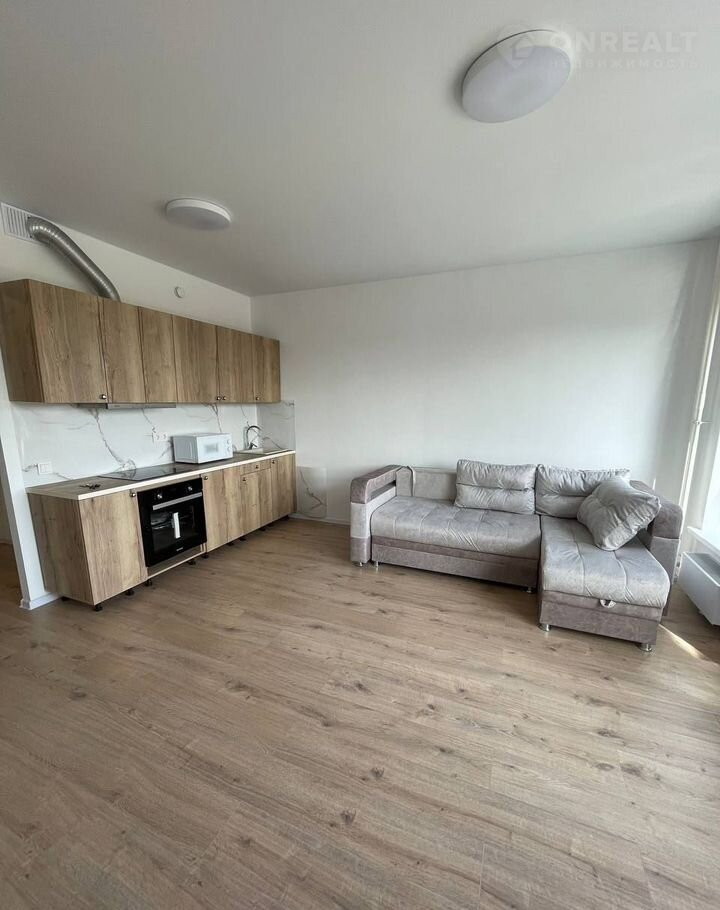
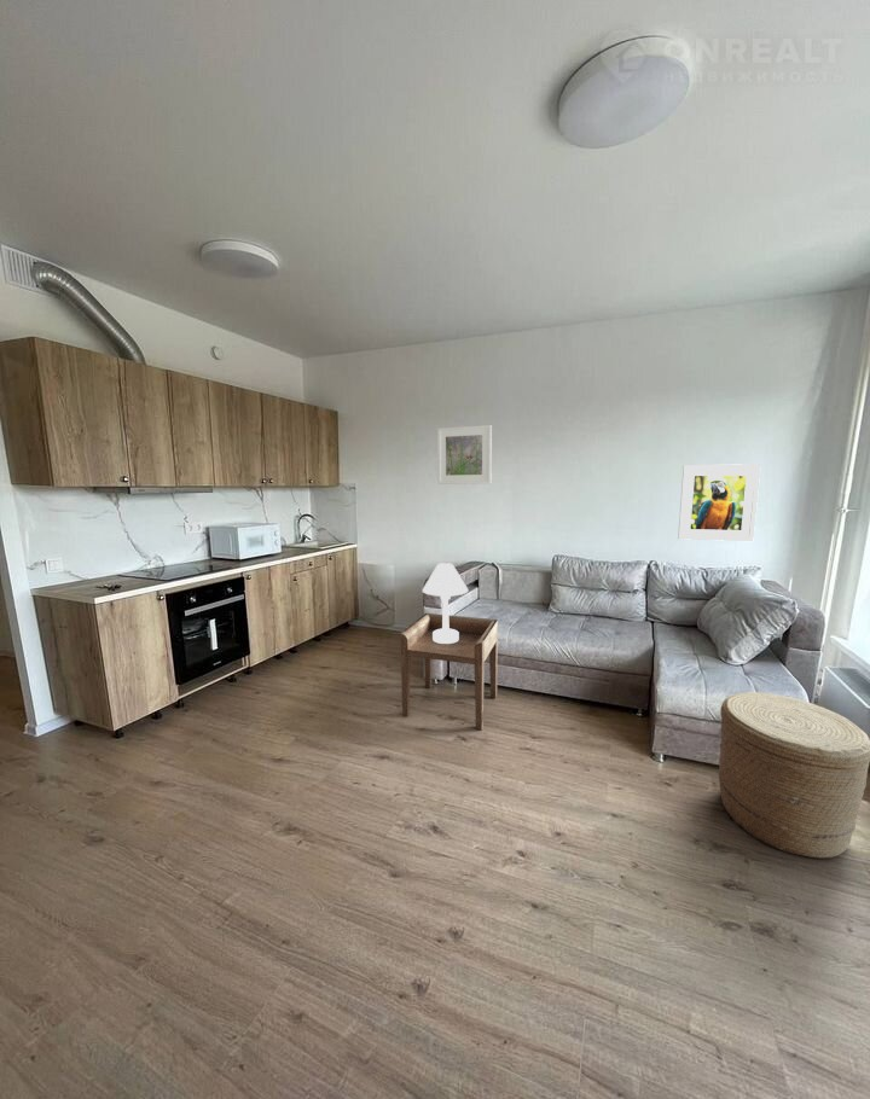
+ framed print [677,463,762,542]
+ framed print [436,424,493,485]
+ basket [718,691,870,860]
+ lamp [422,562,469,644]
+ side table [399,612,499,732]
